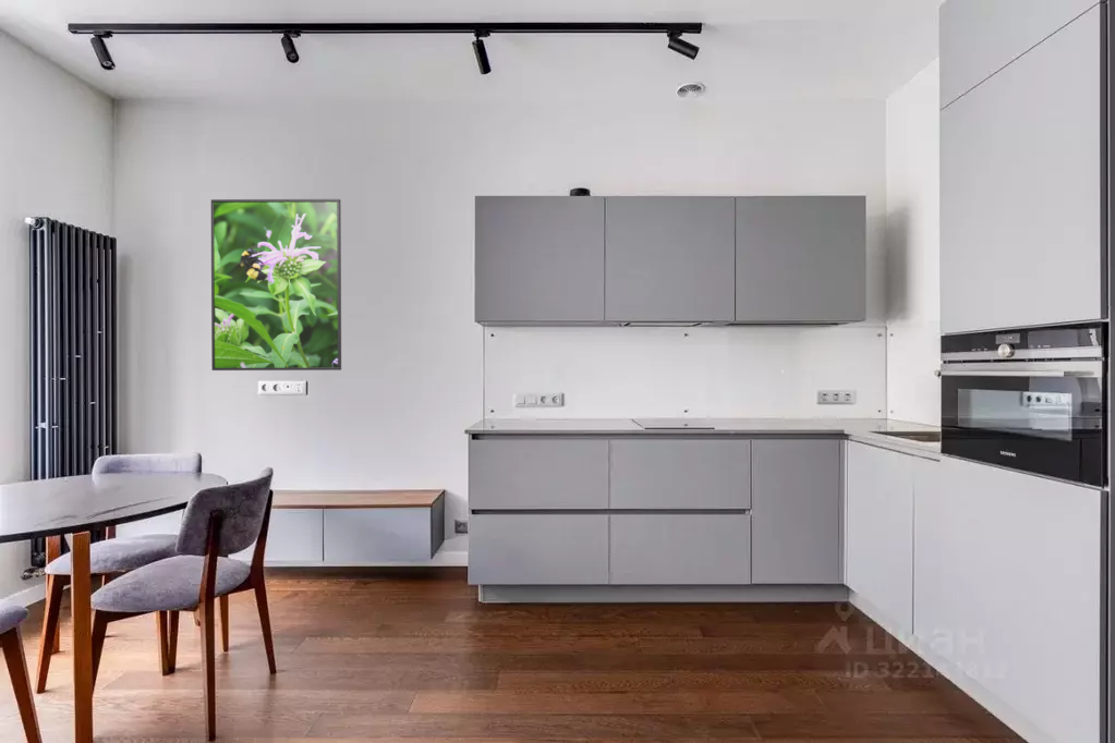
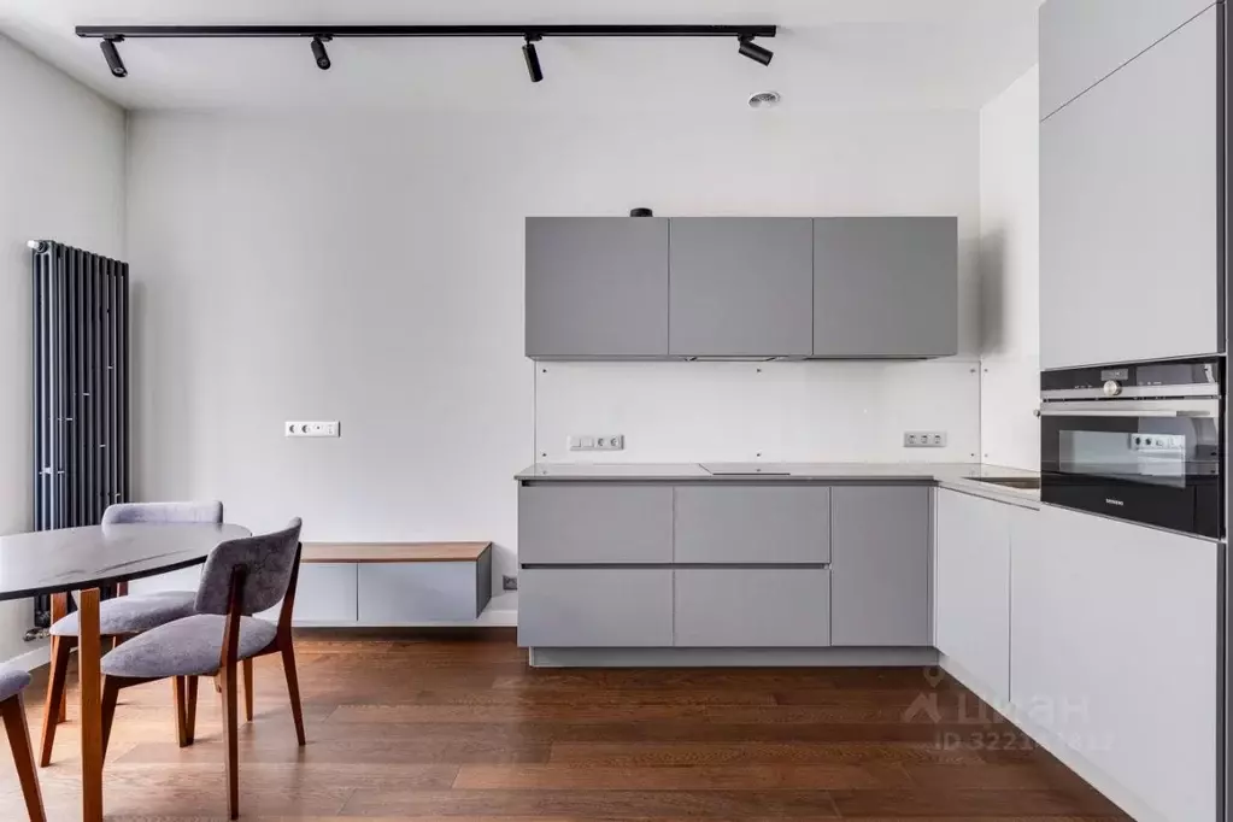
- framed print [210,198,342,372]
